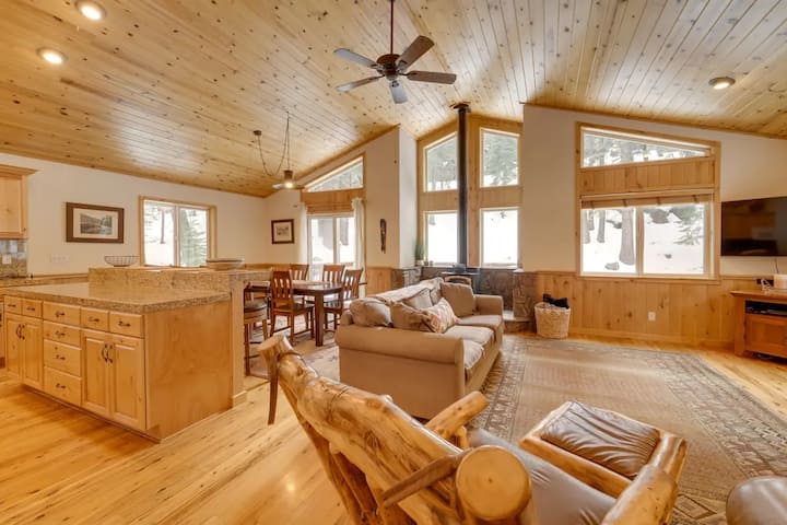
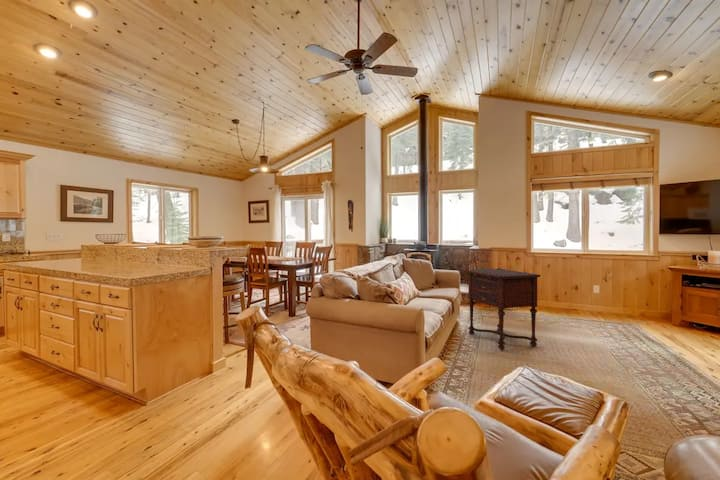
+ side table [467,268,541,351]
